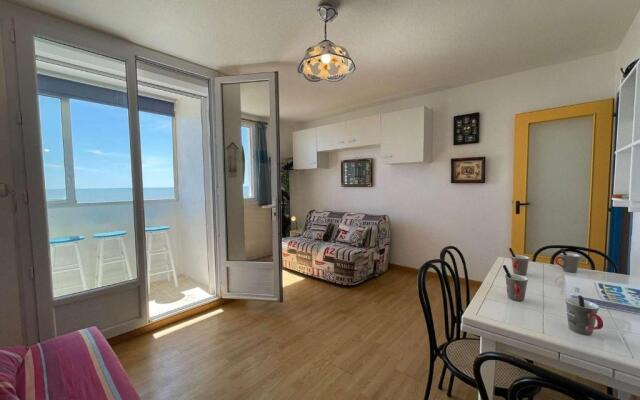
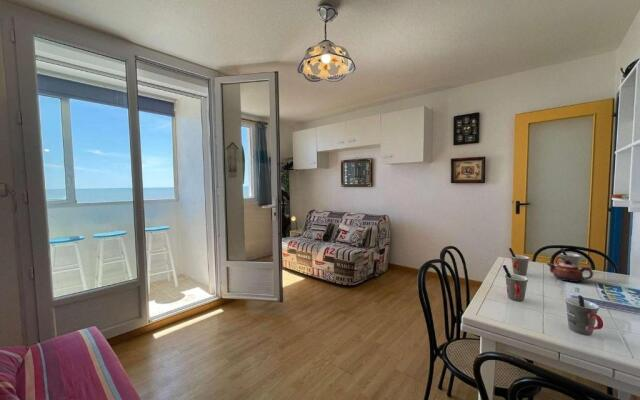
+ teapot [546,259,594,283]
